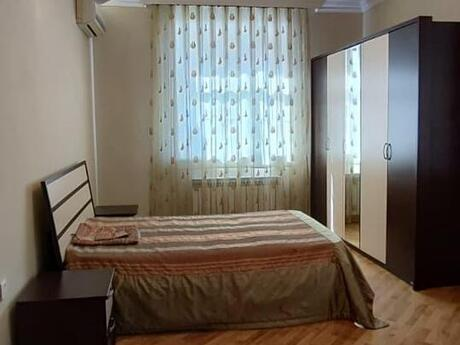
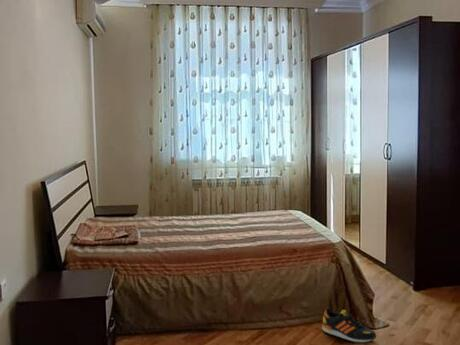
+ shoe [321,307,377,344]
